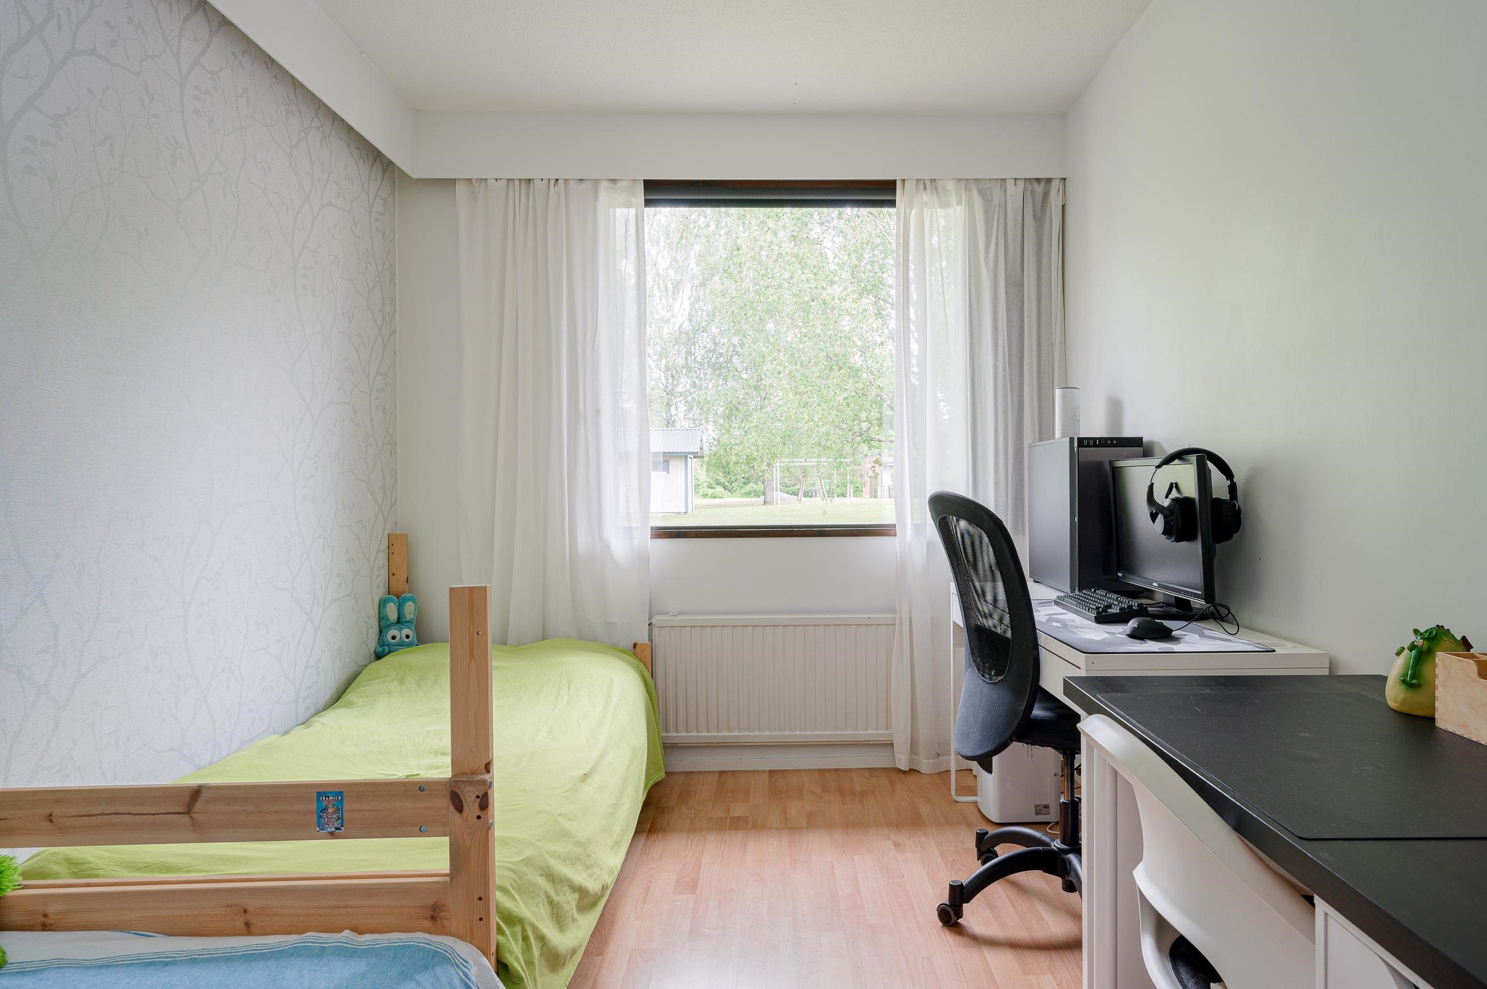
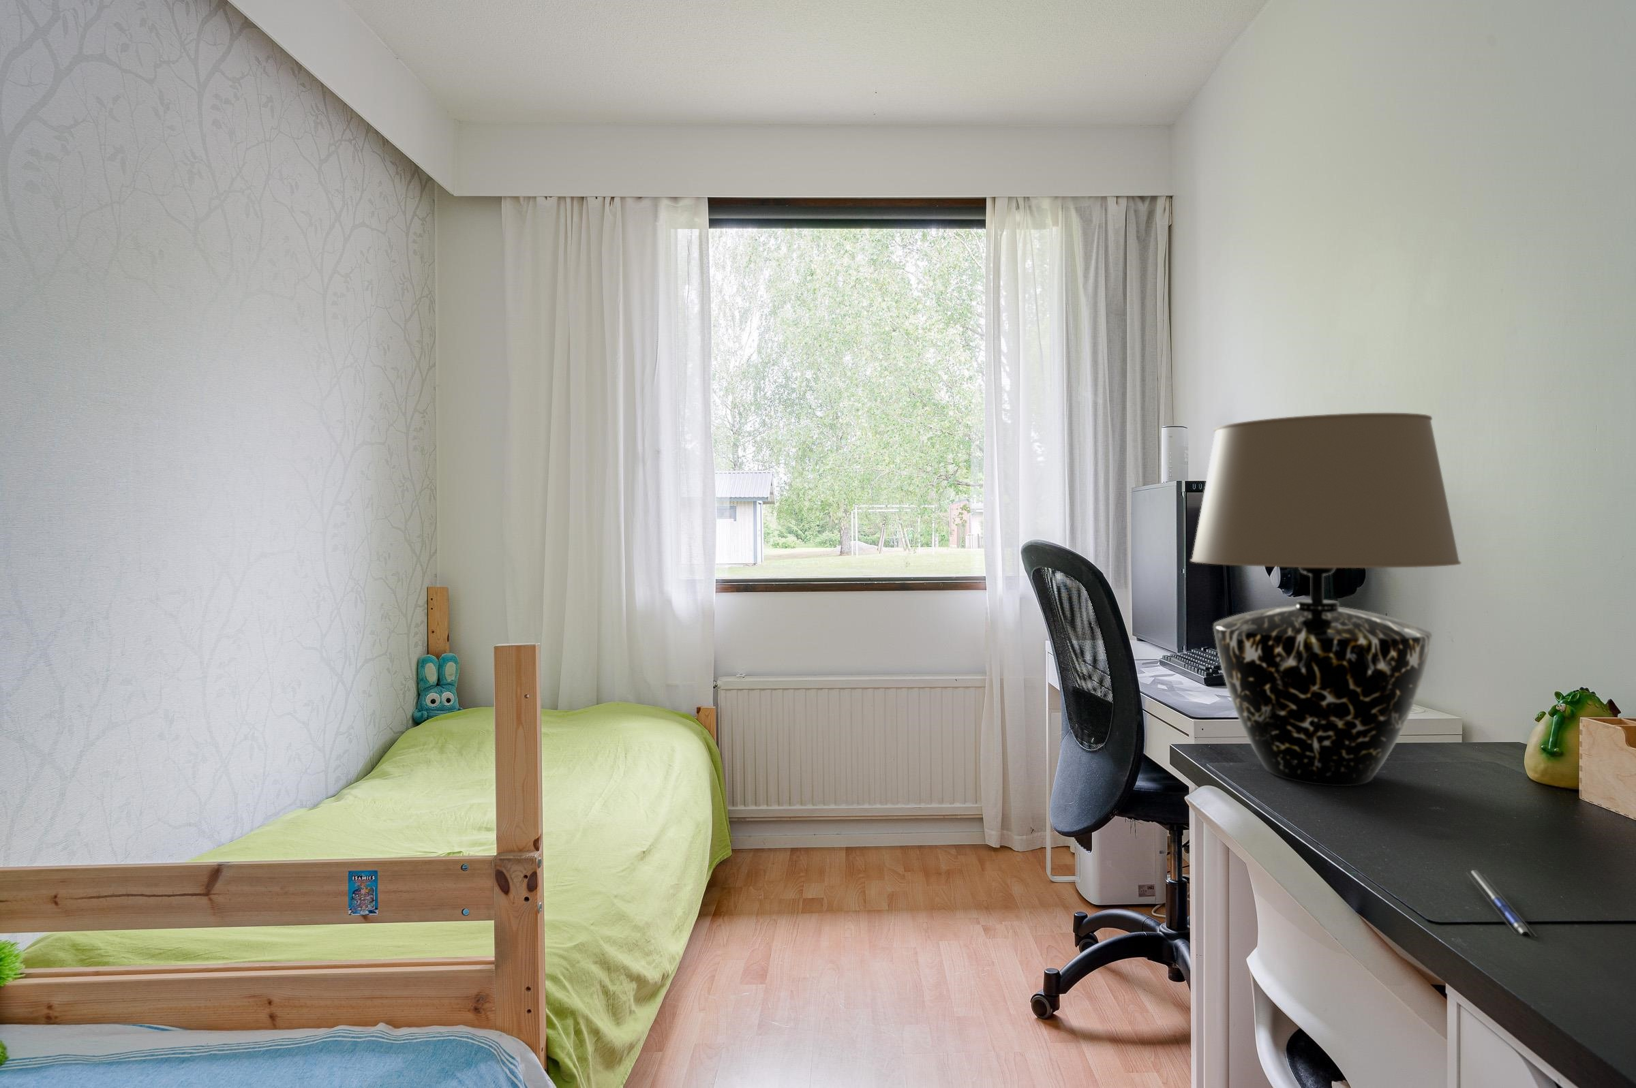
+ pen [1465,869,1538,937]
+ table lamp [1189,412,1461,787]
